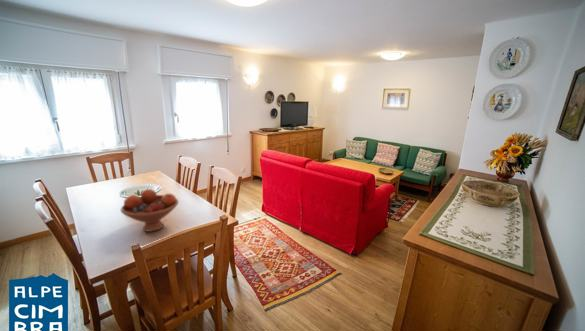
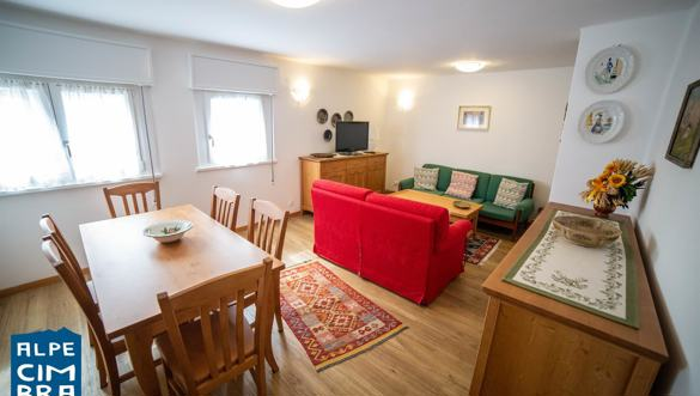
- fruit bowl [120,188,179,233]
